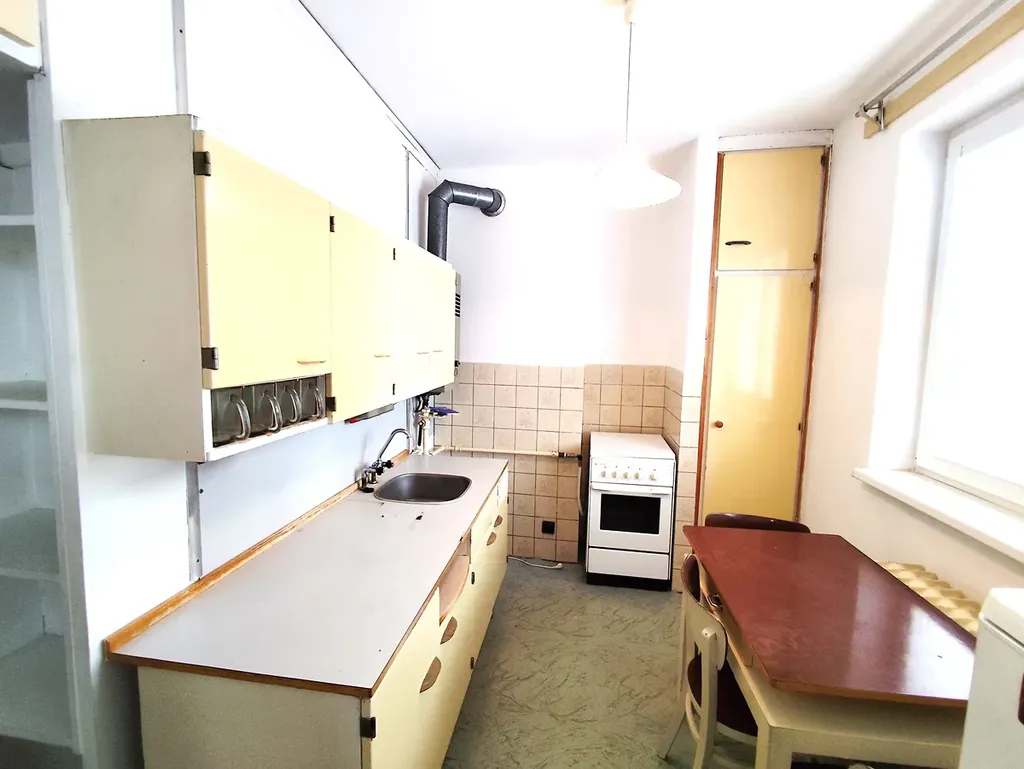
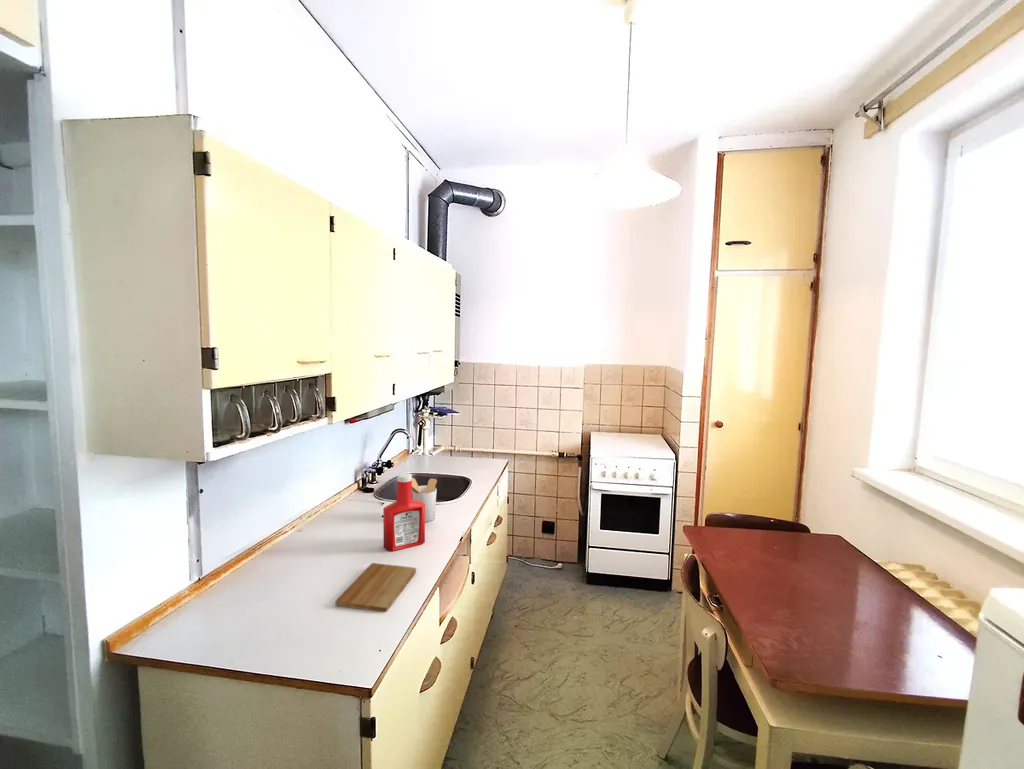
+ soap bottle [382,472,426,552]
+ cutting board [334,562,417,613]
+ utensil holder [412,477,438,523]
